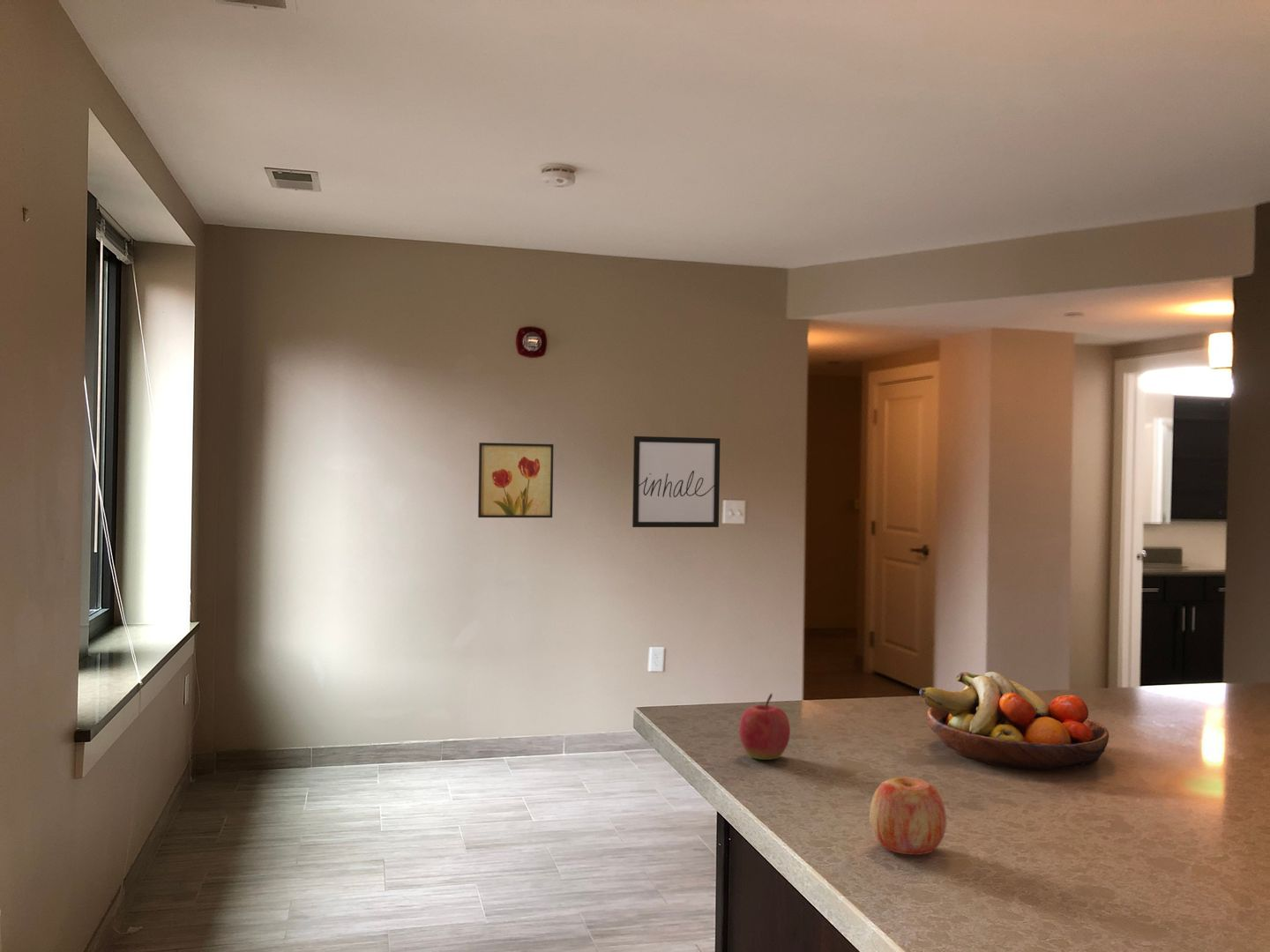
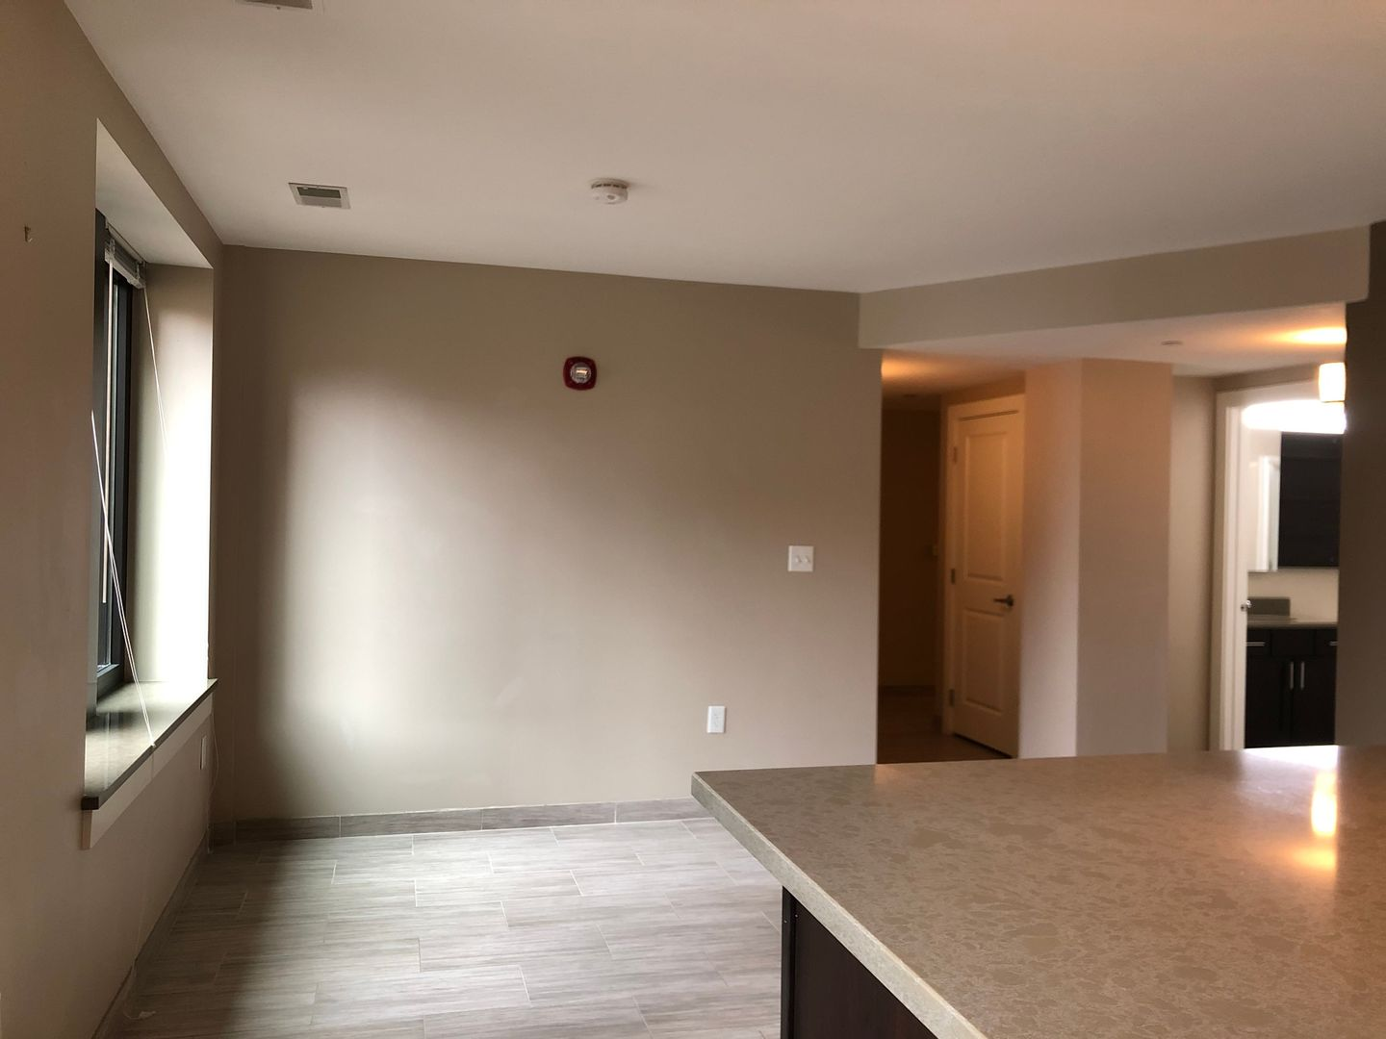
- wall art [631,435,721,528]
- wall art [477,442,554,518]
- fruit bowl [918,671,1110,771]
- apple [738,692,791,761]
- apple [869,777,947,856]
